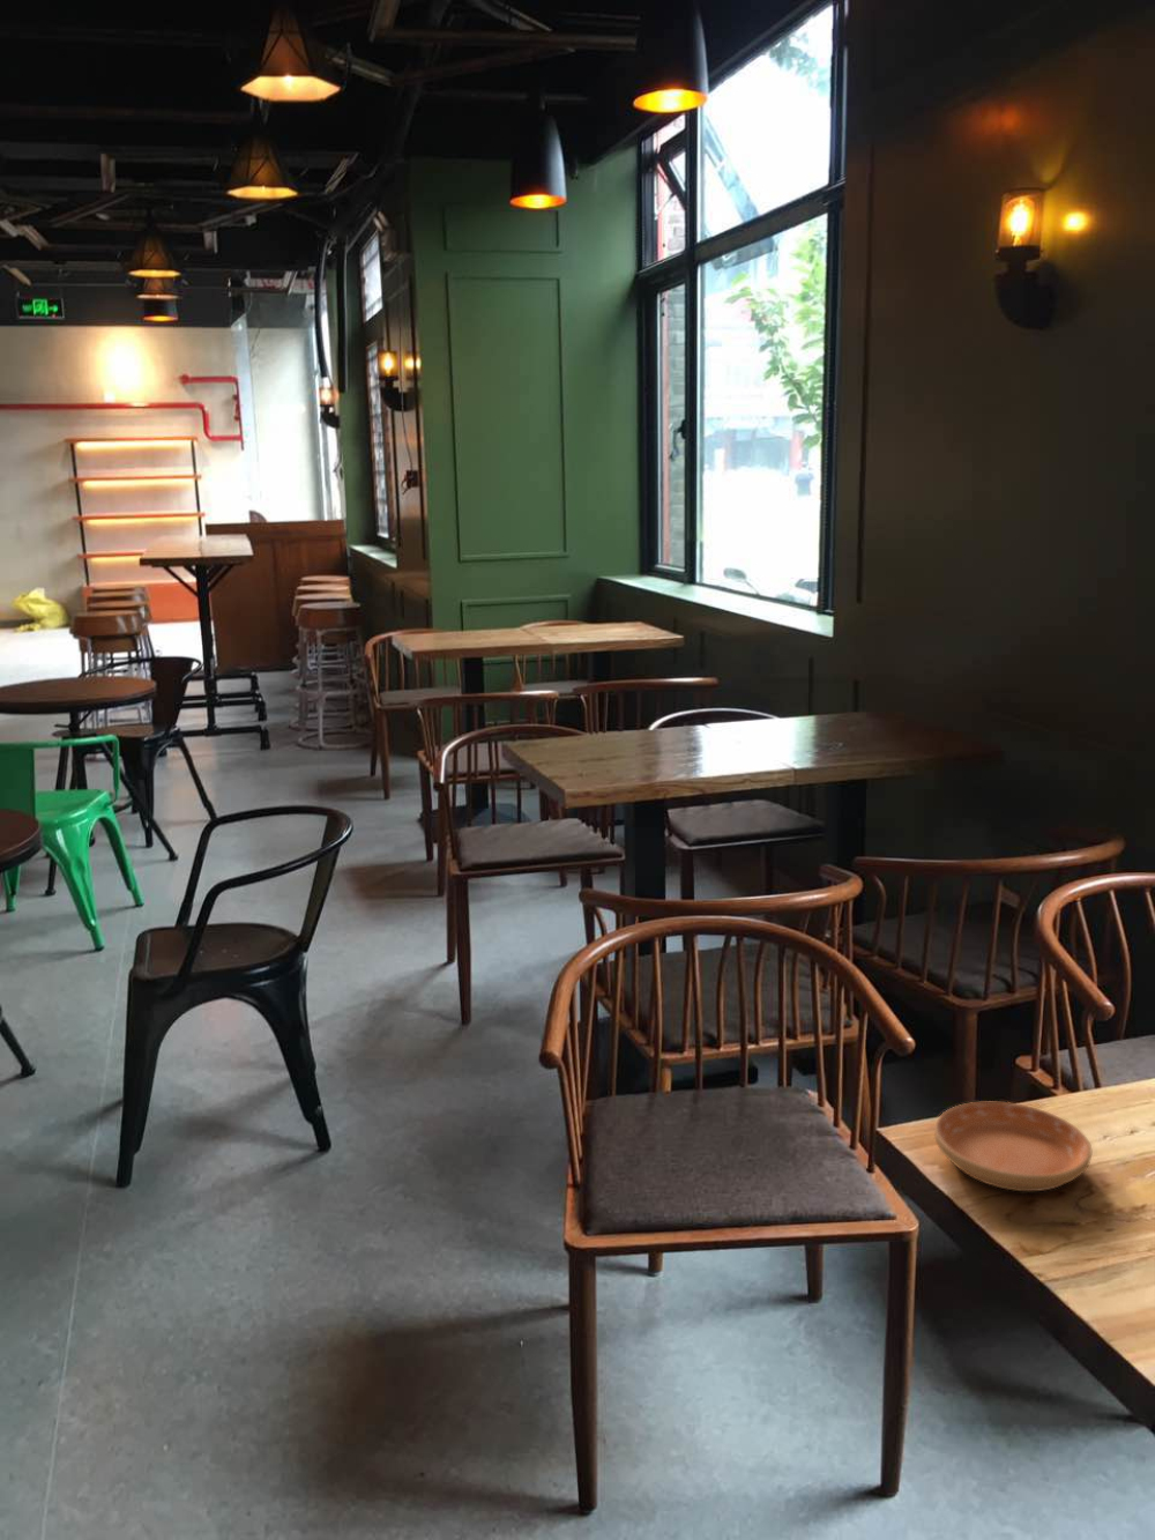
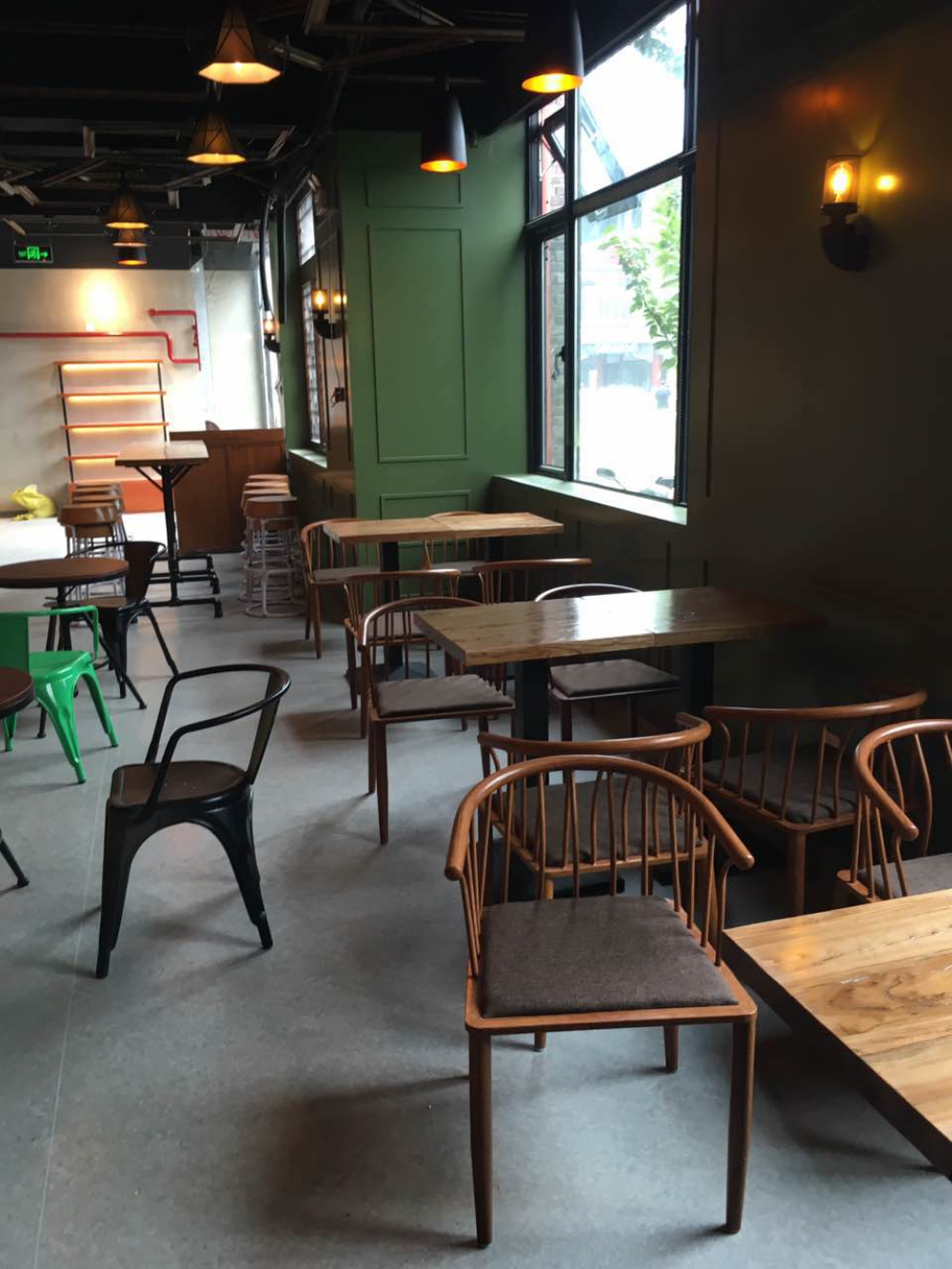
- saucer [933,1101,1093,1192]
